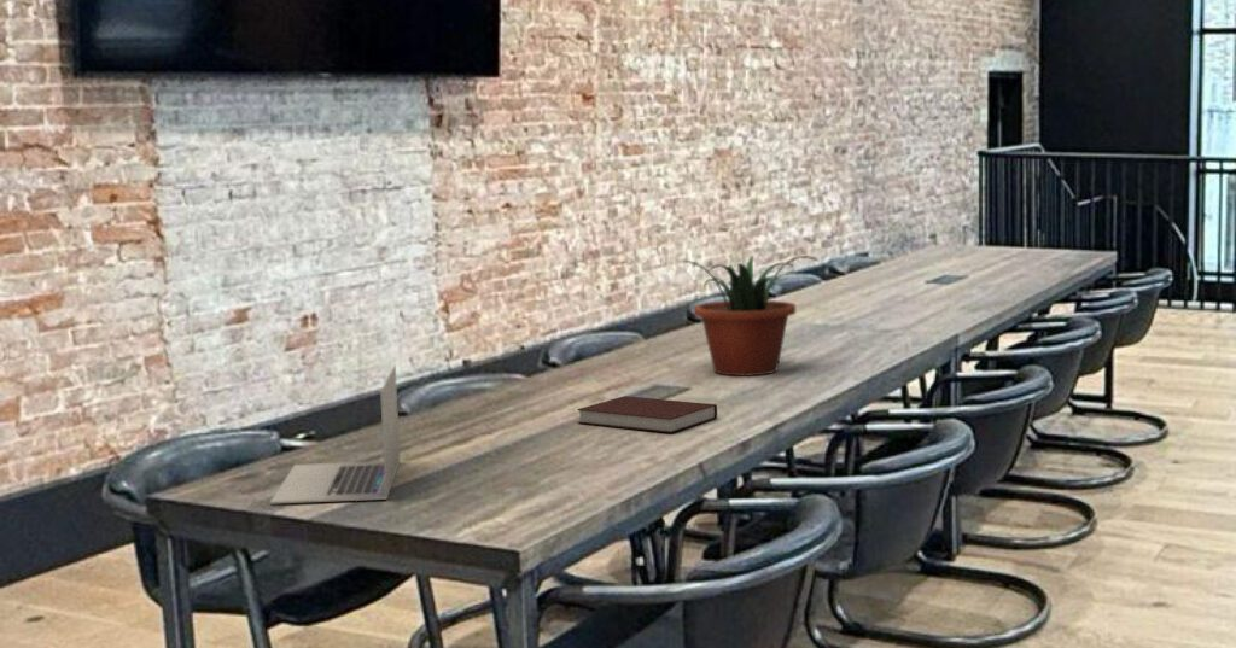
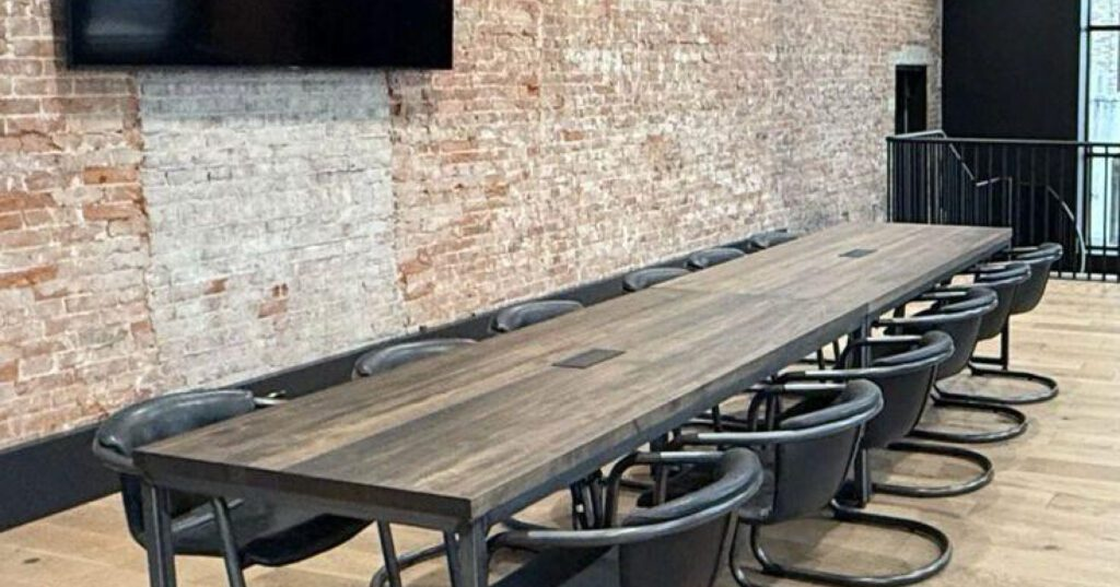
- notebook [576,395,718,434]
- potted plant [681,255,820,378]
- laptop [269,364,401,506]
